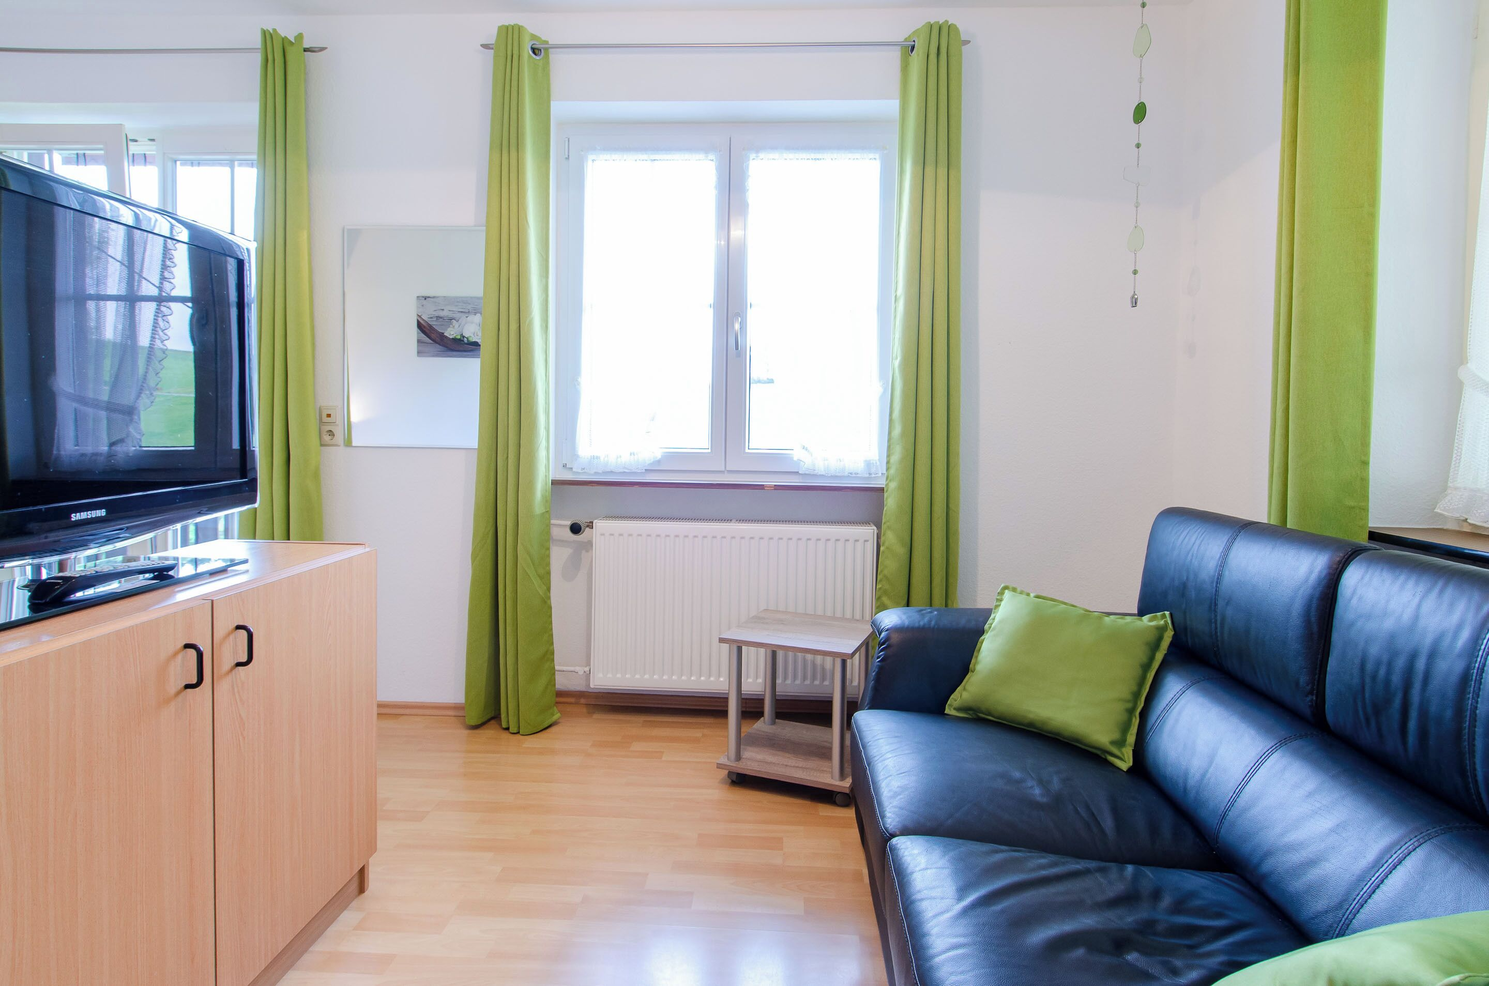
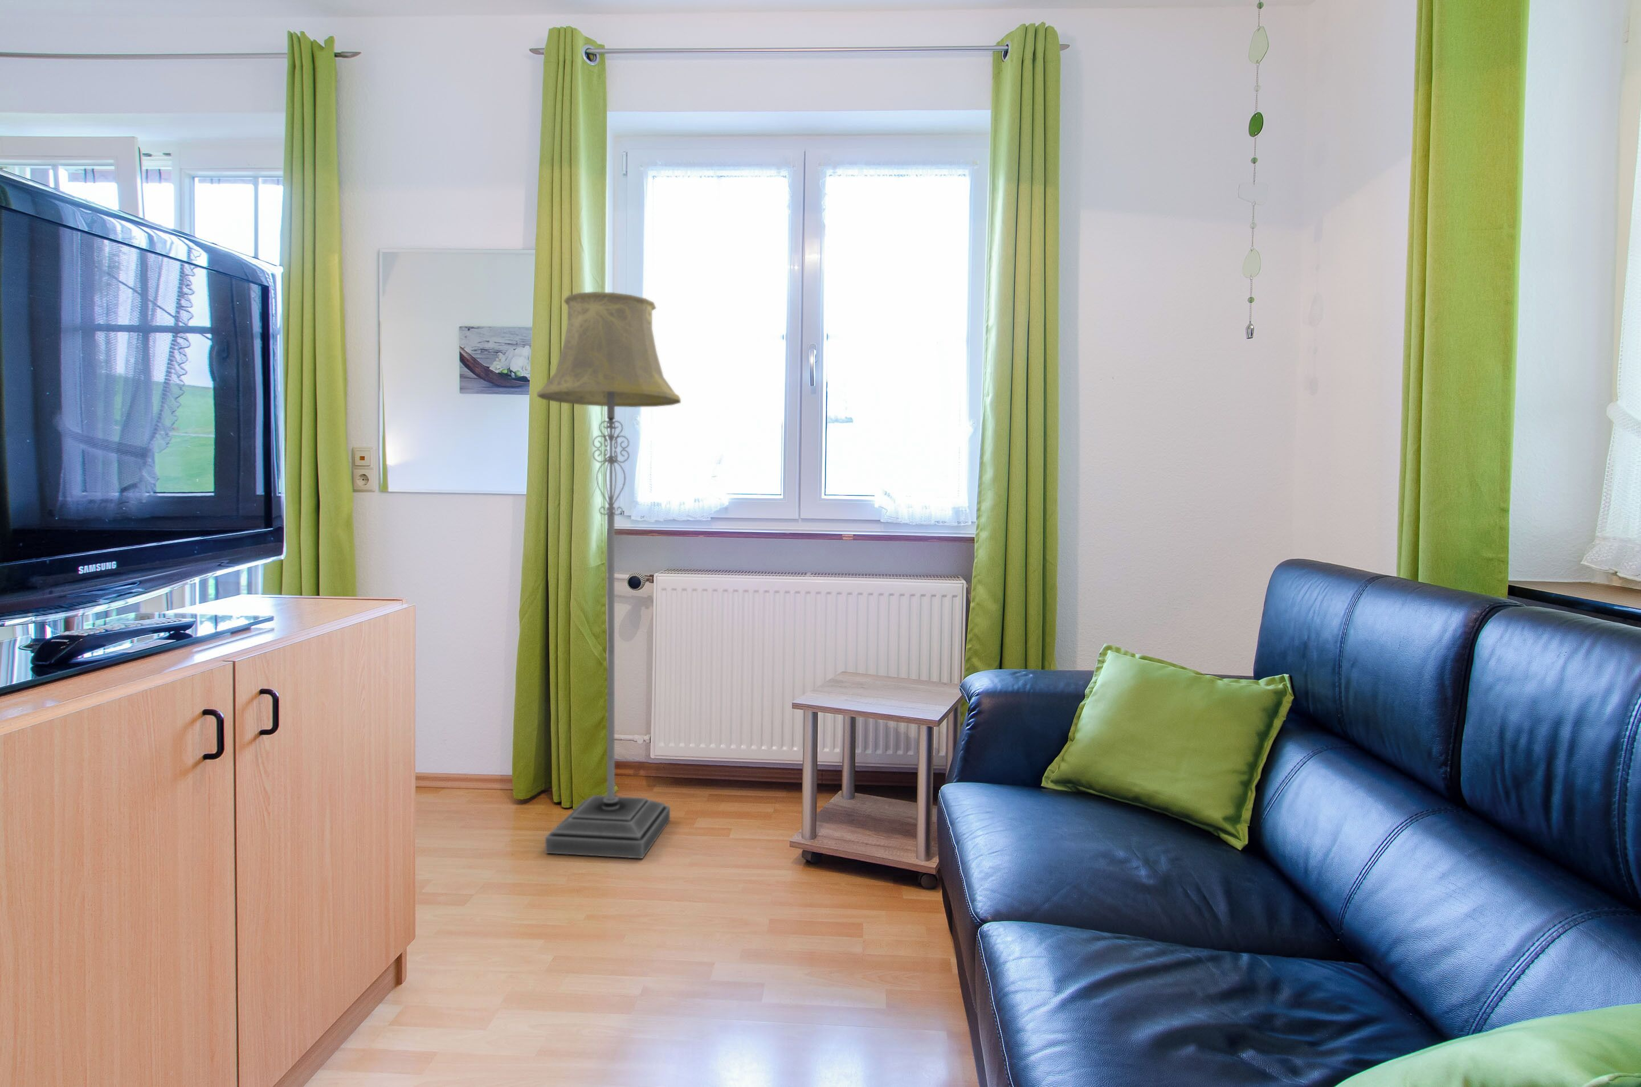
+ floor lamp [536,291,682,859]
